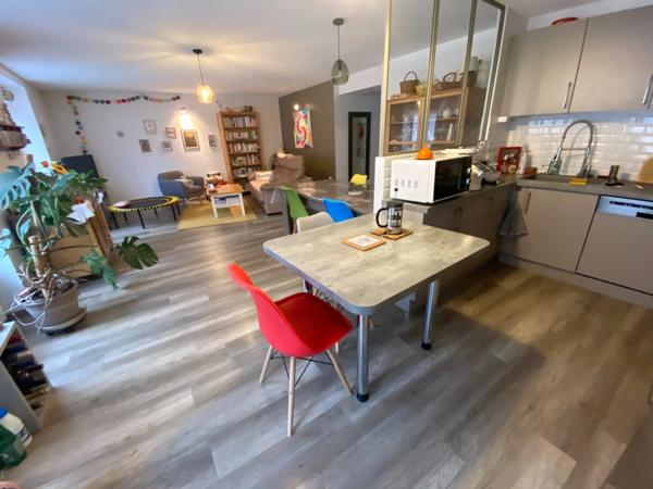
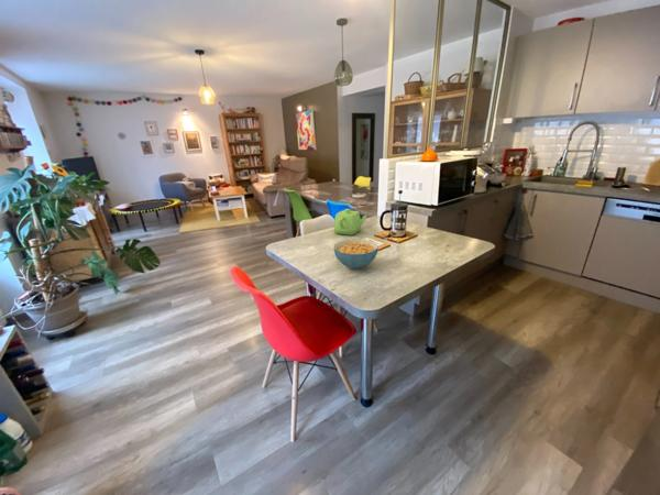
+ teapot [333,208,369,237]
+ cereal bowl [333,238,380,270]
